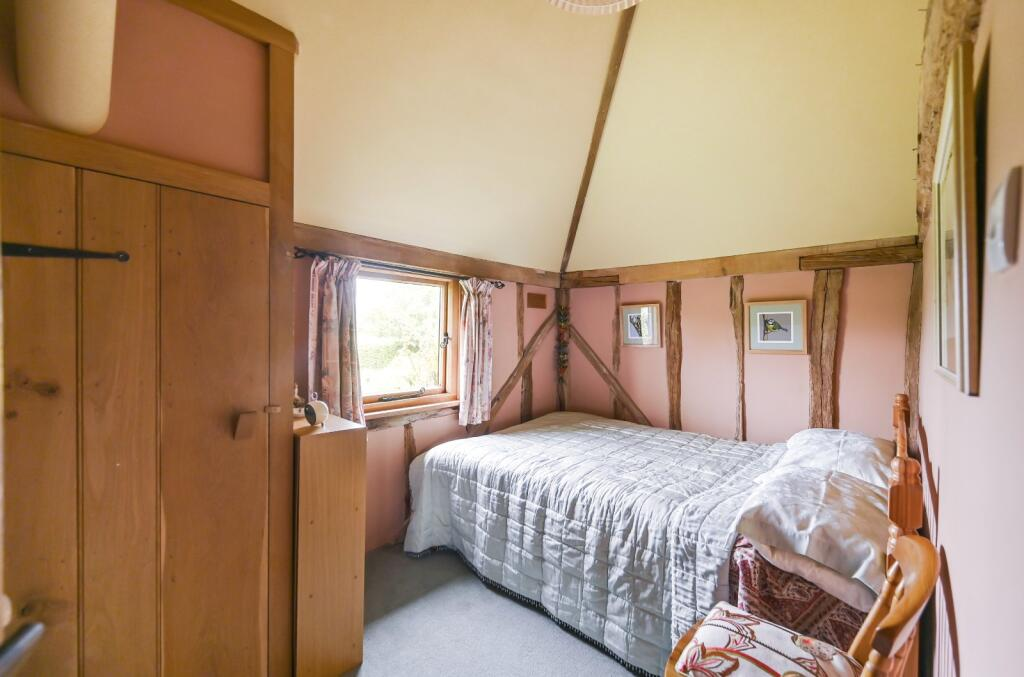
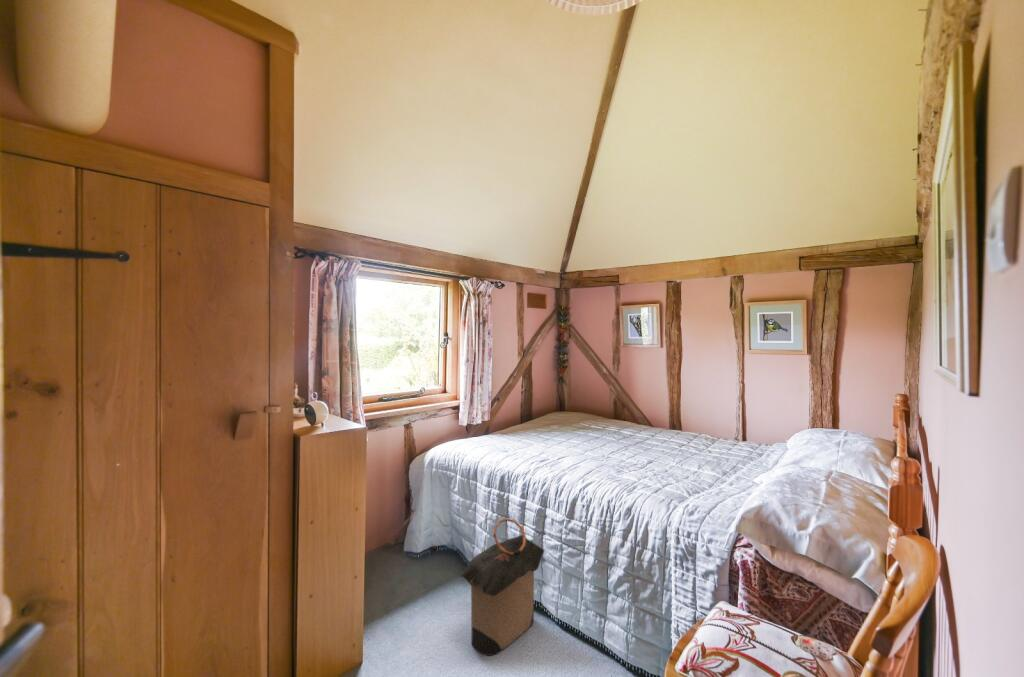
+ laundry hamper [457,517,545,657]
